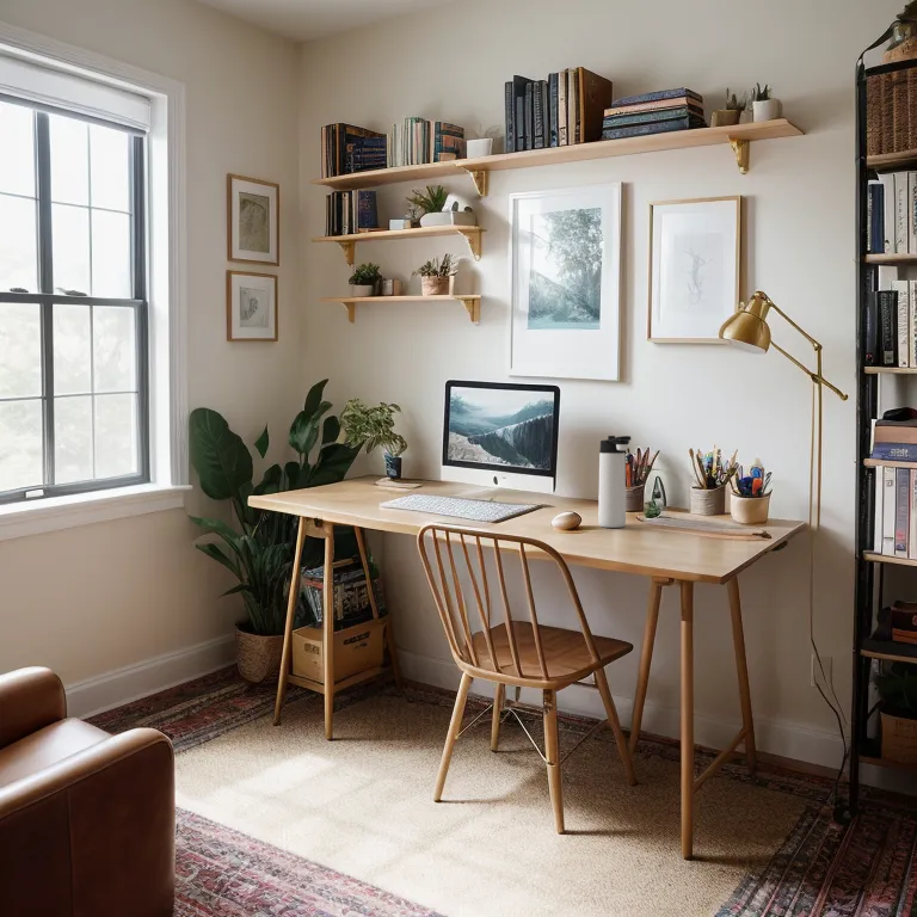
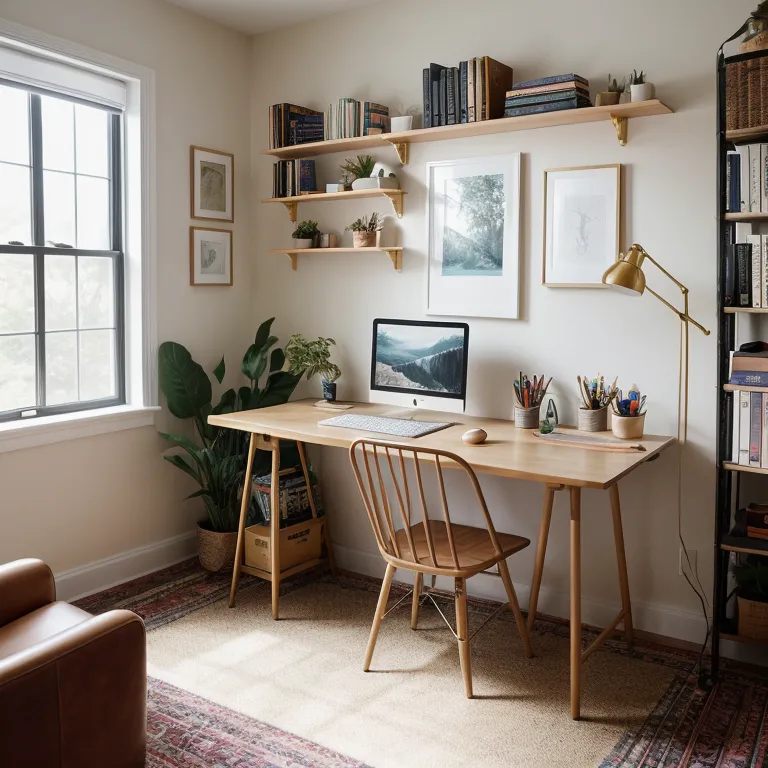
- thermos bottle [597,435,632,529]
